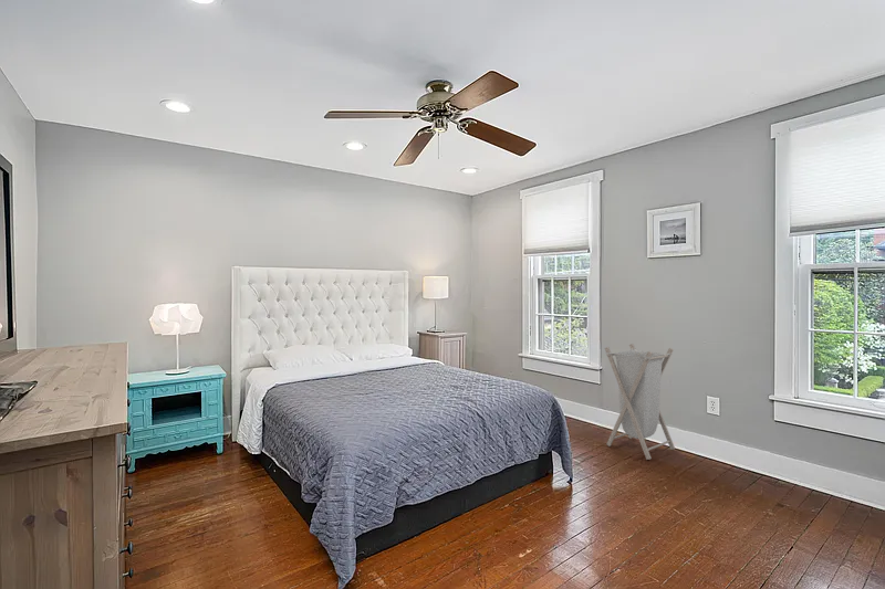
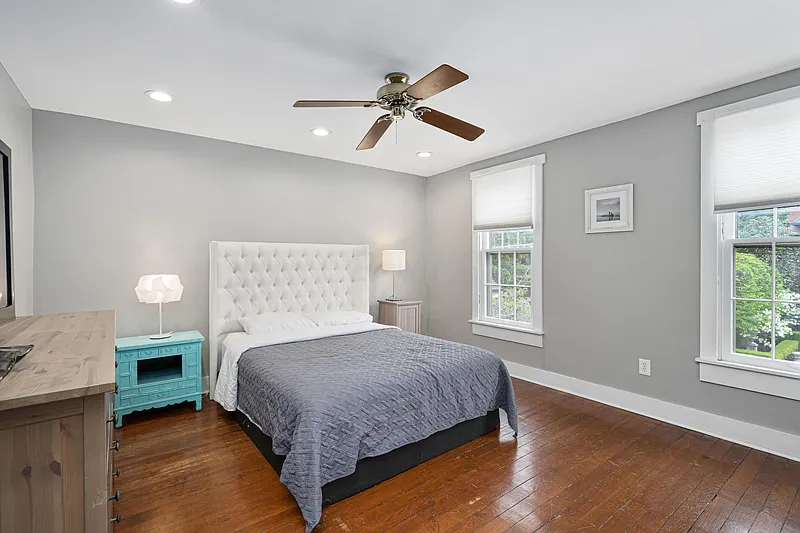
- laundry hamper [604,343,676,461]
